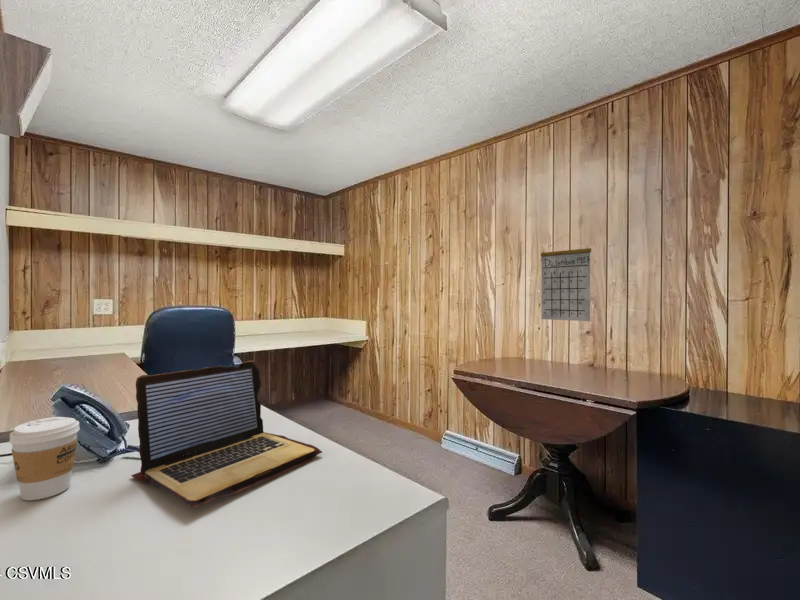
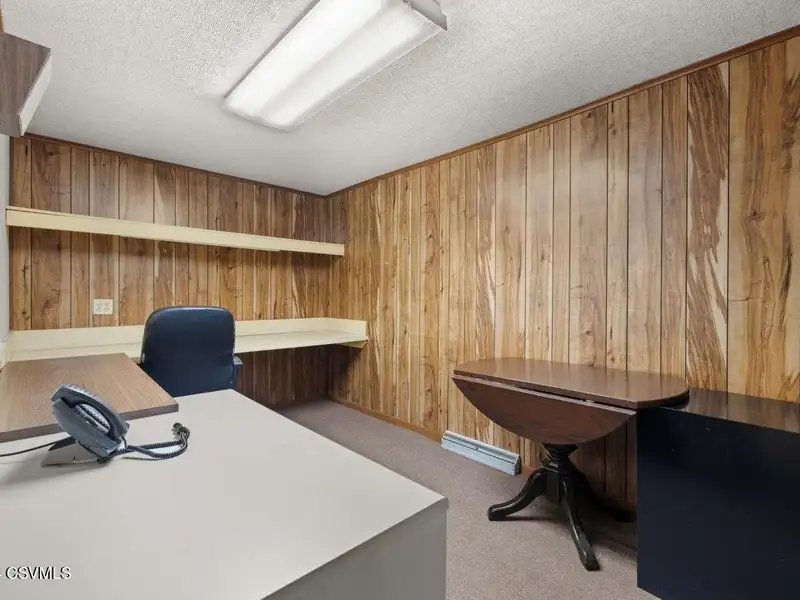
- coffee cup [8,416,81,501]
- laptop [130,359,324,509]
- calendar [540,233,592,322]
